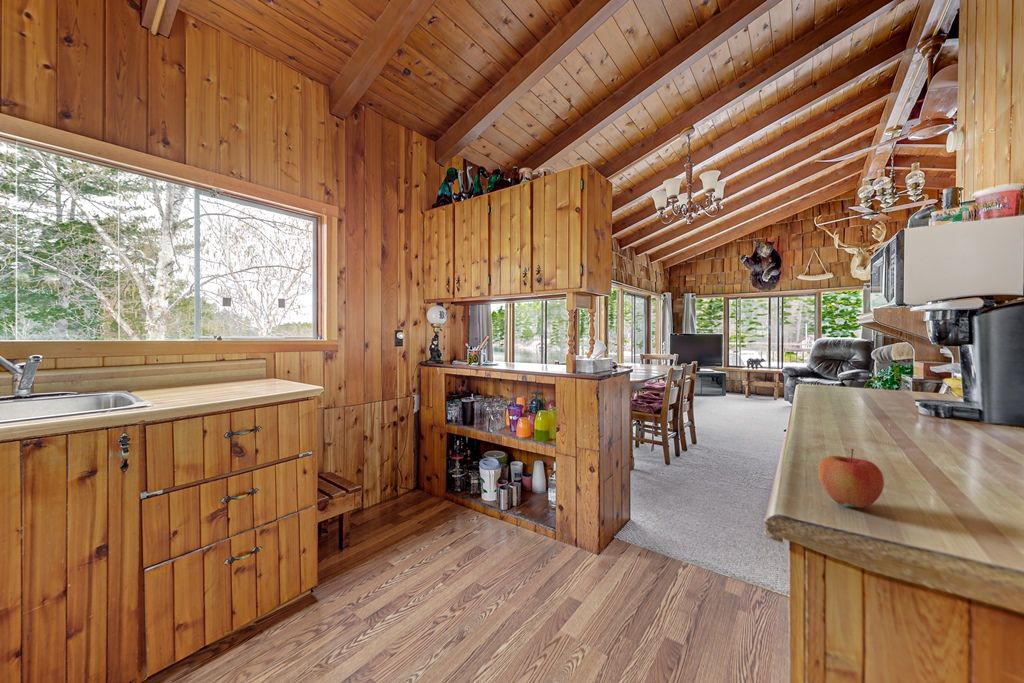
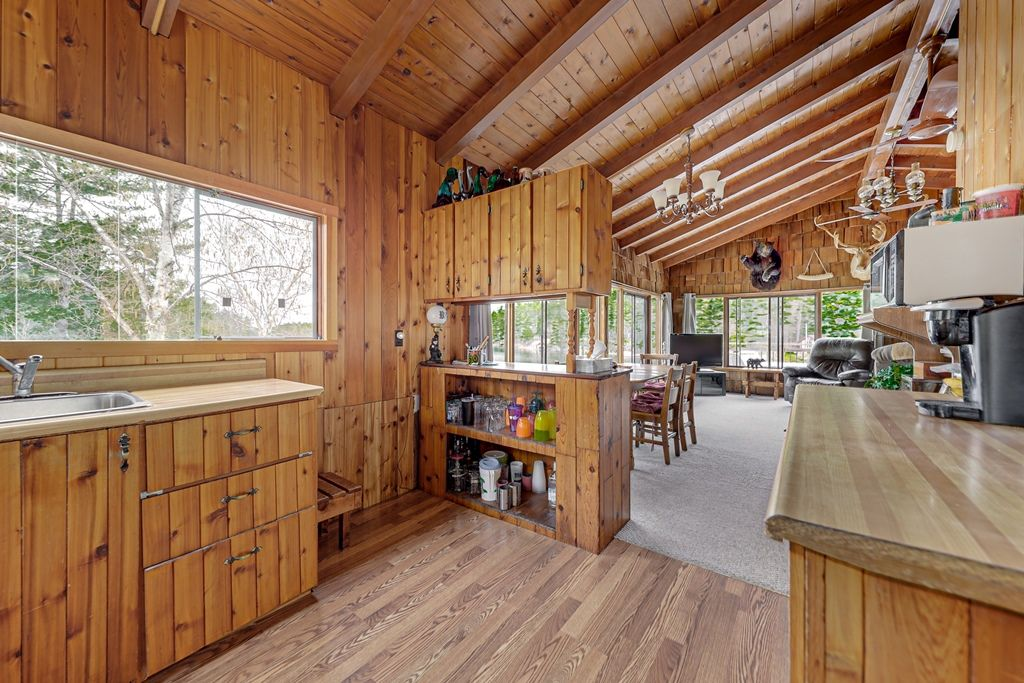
- apple [817,448,885,509]
